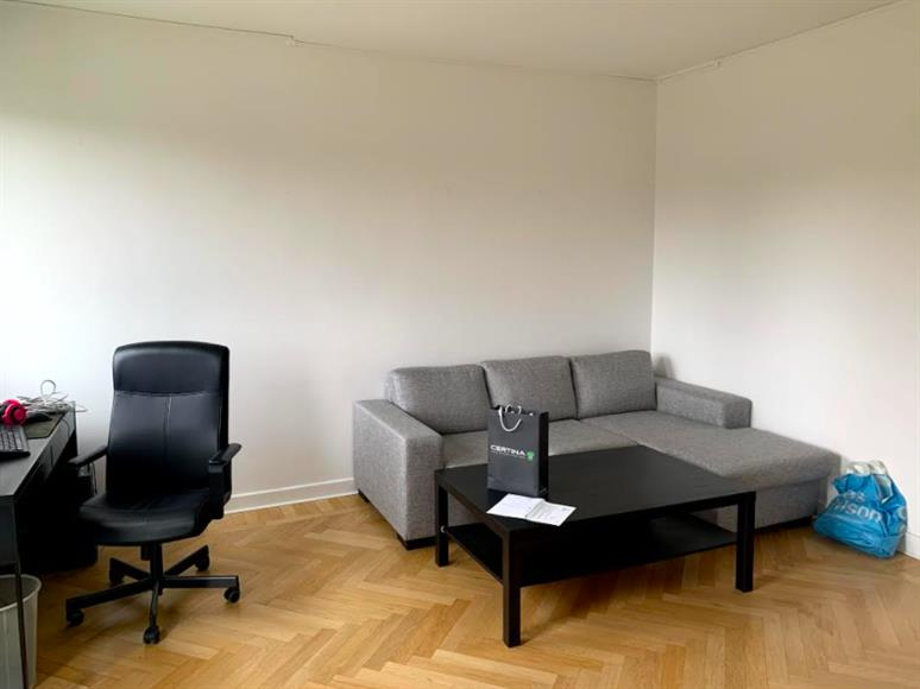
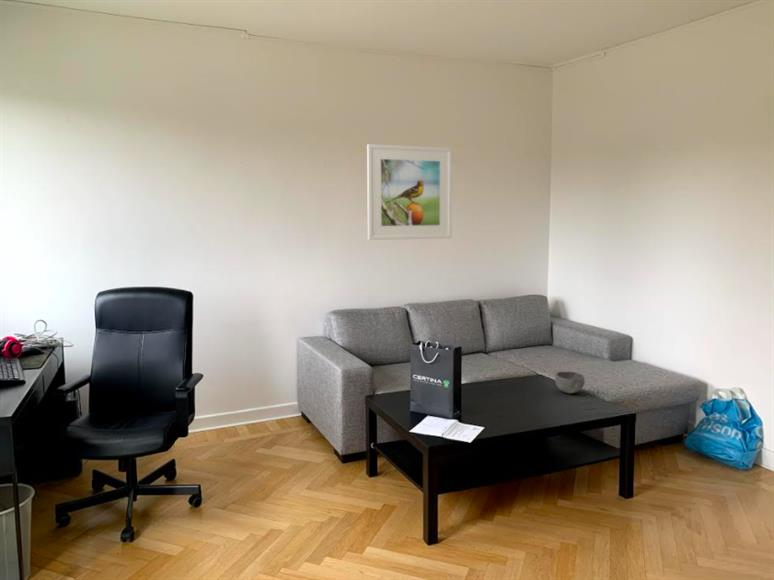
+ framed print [366,143,453,241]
+ bowl [554,371,586,395]
